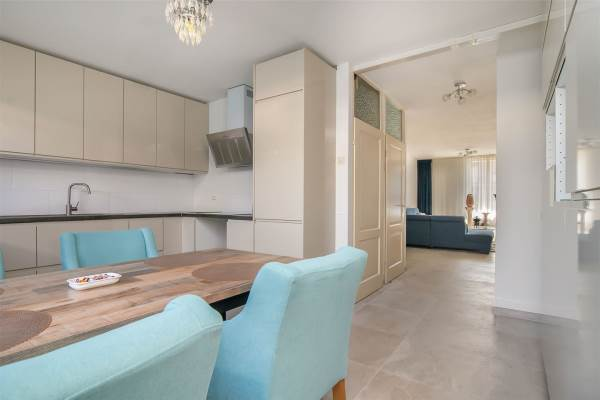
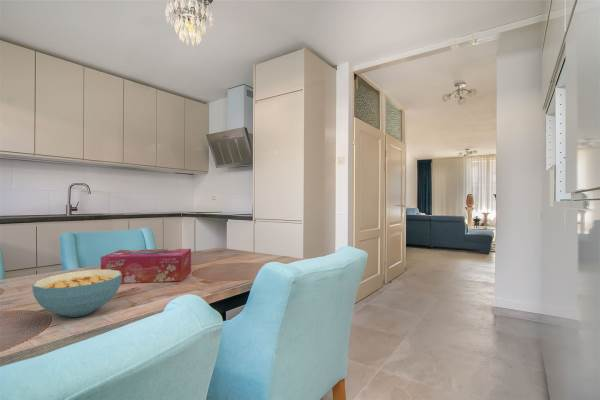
+ cereal bowl [31,269,122,318]
+ tissue box [100,248,192,284]
